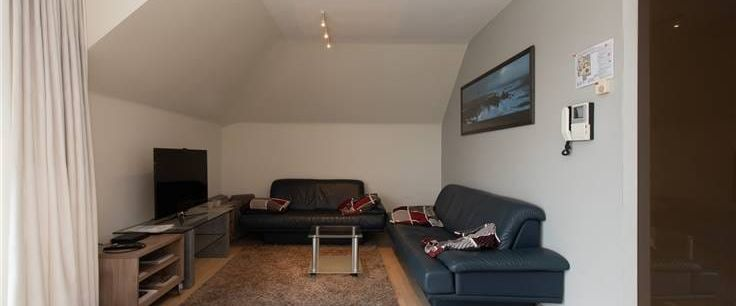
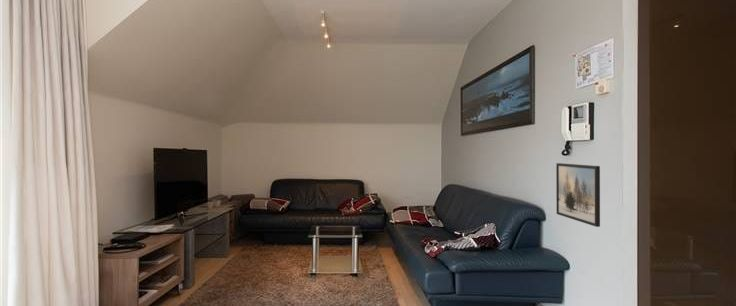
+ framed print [555,162,601,228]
